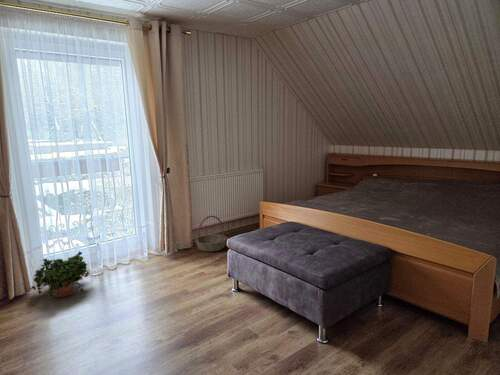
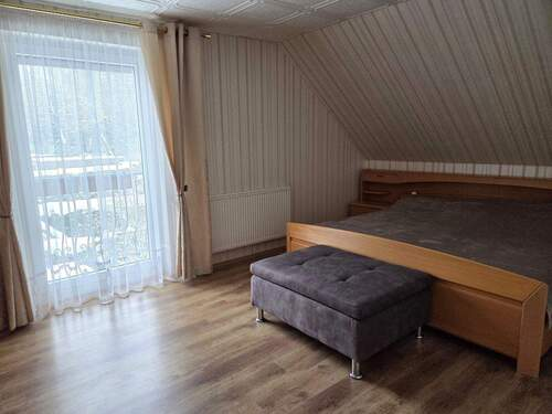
- basket [194,215,228,253]
- potted plant [30,250,91,298]
